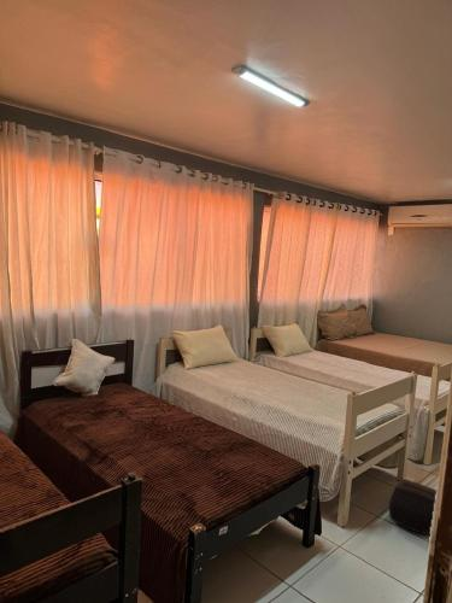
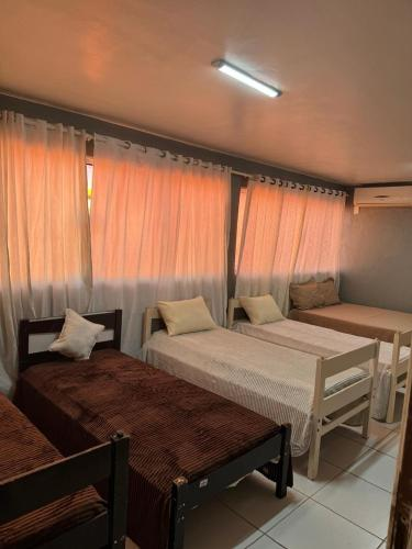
- backpack [388,478,438,535]
